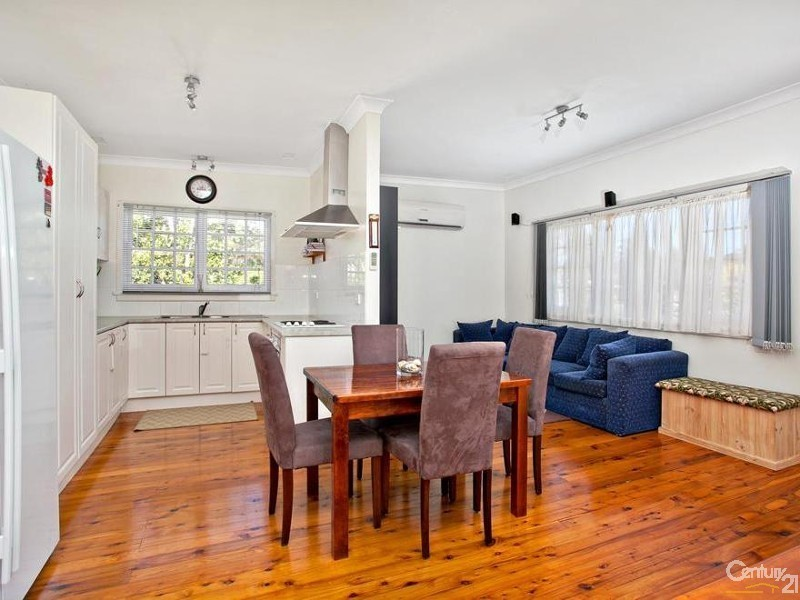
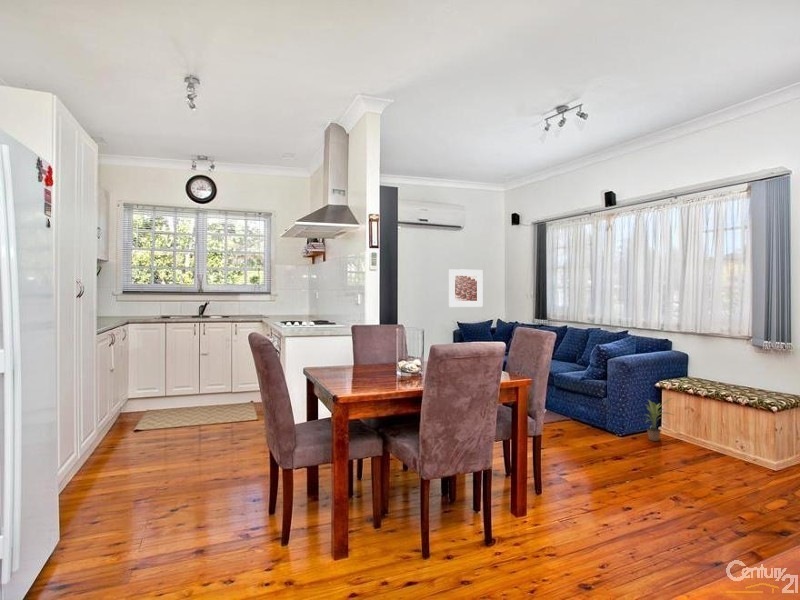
+ potted plant [644,397,675,442]
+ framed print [448,268,483,308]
